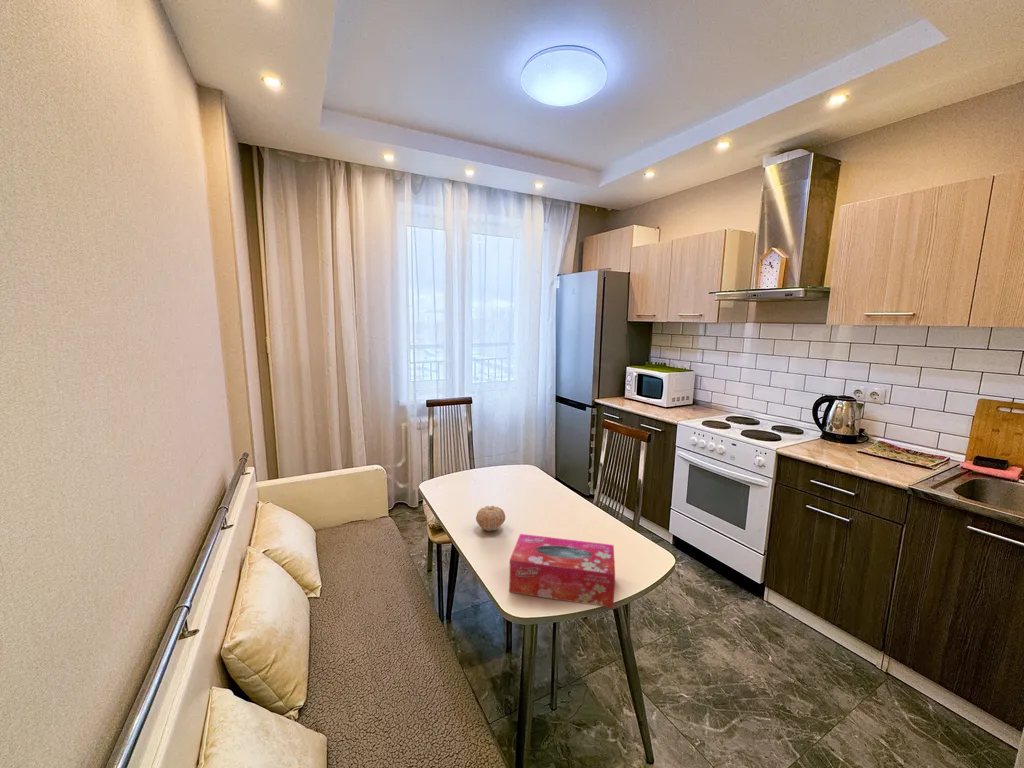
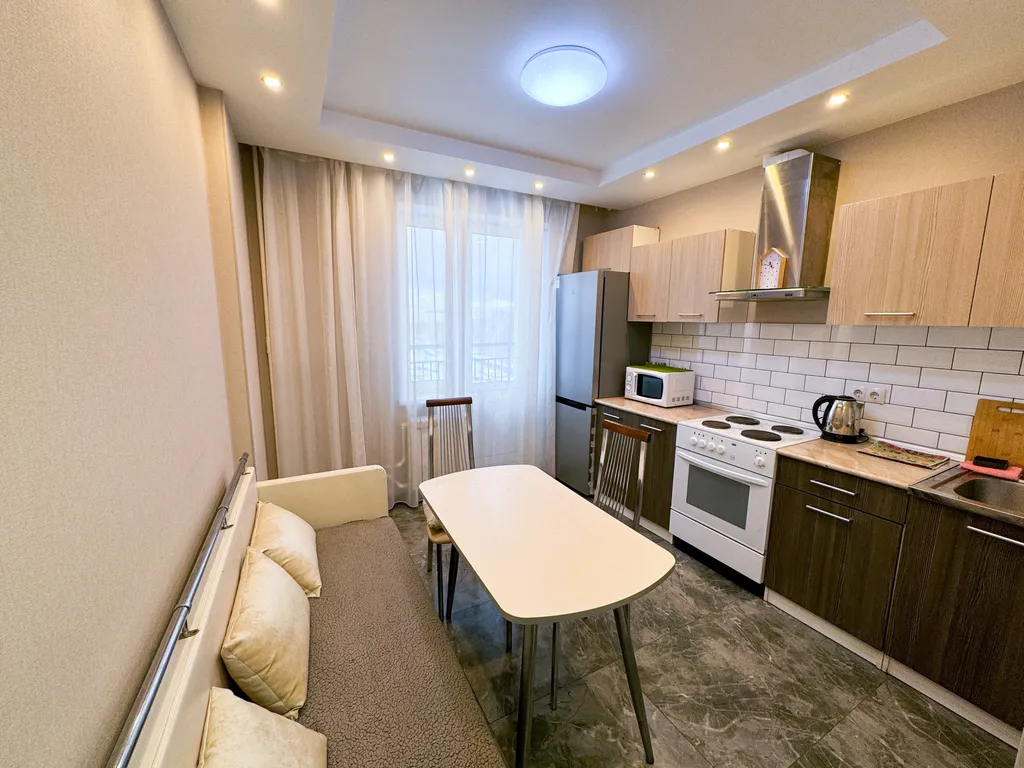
- tissue box [508,533,616,609]
- fruit [475,505,506,532]
